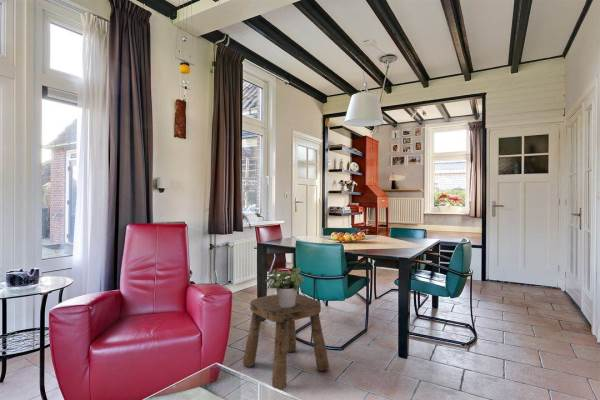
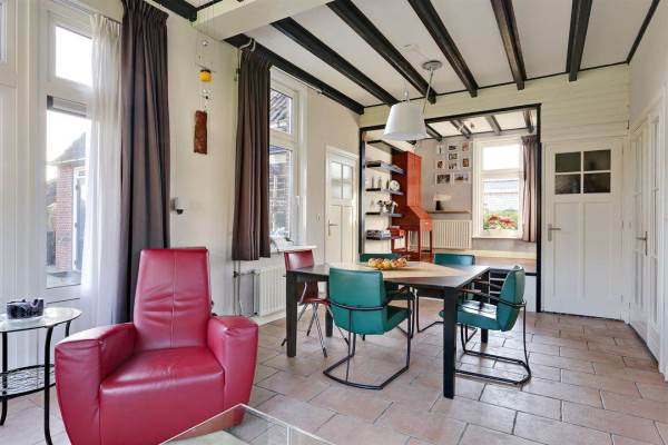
- potted plant [264,266,306,308]
- stool [242,293,330,390]
